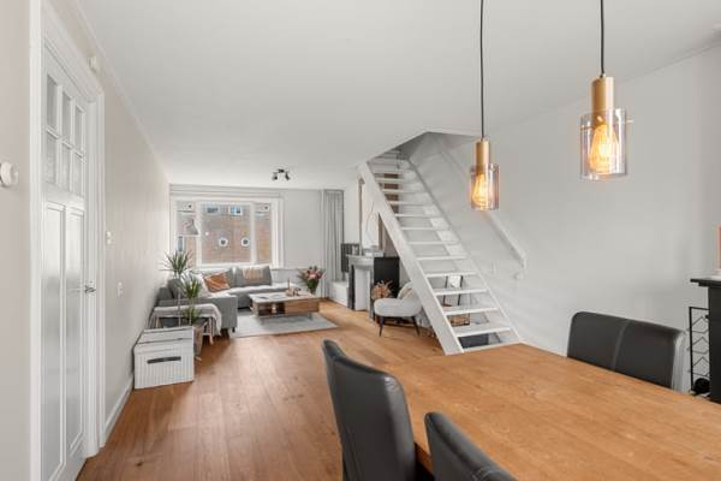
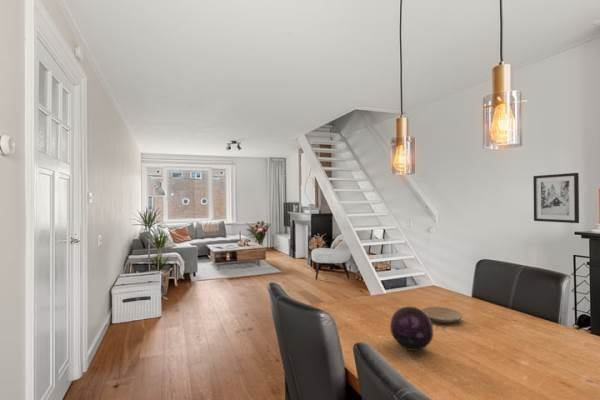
+ wall art [532,172,580,224]
+ plate [421,306,463,324]
+ decorative orb [389,306,434,352]
